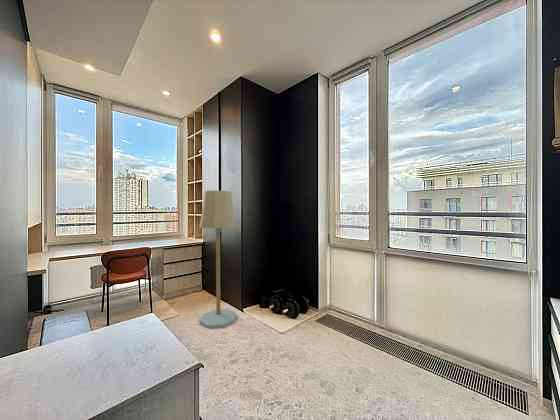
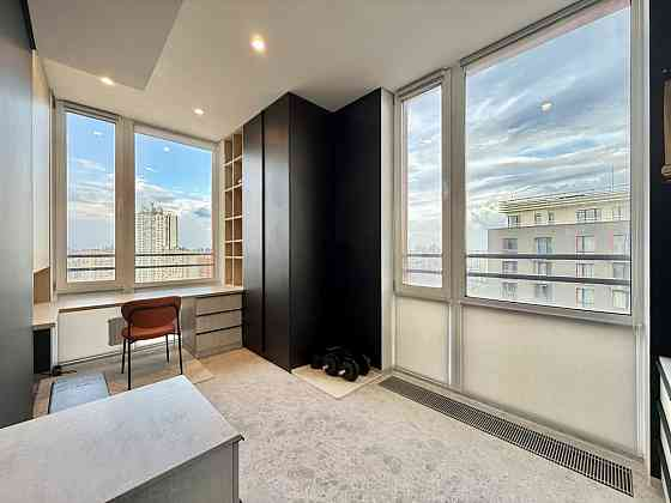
- floor lamp [198,189,237,329]
